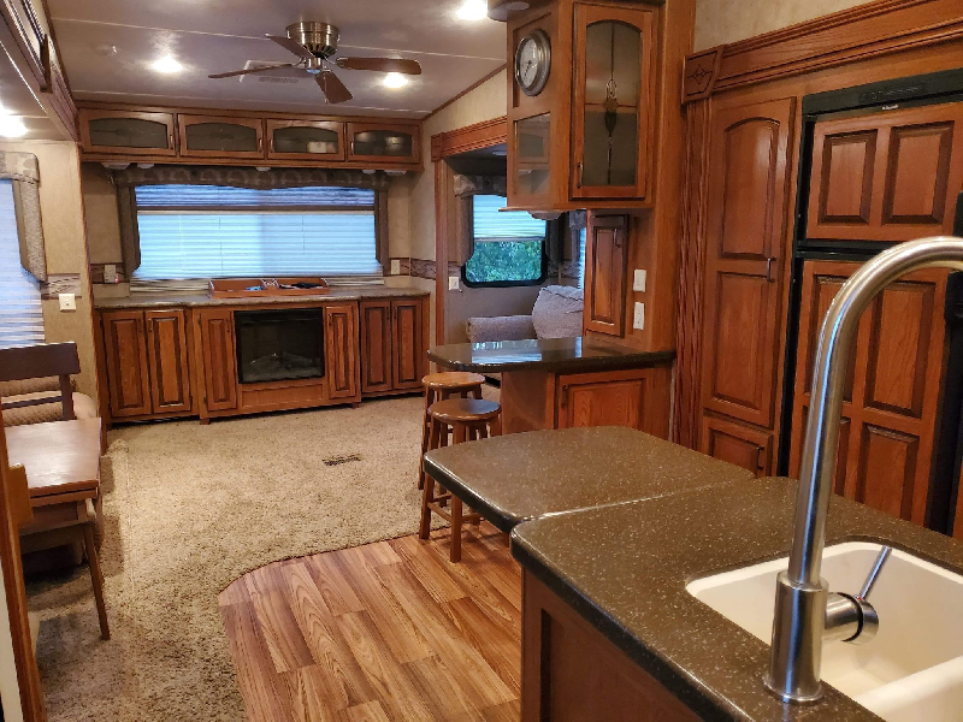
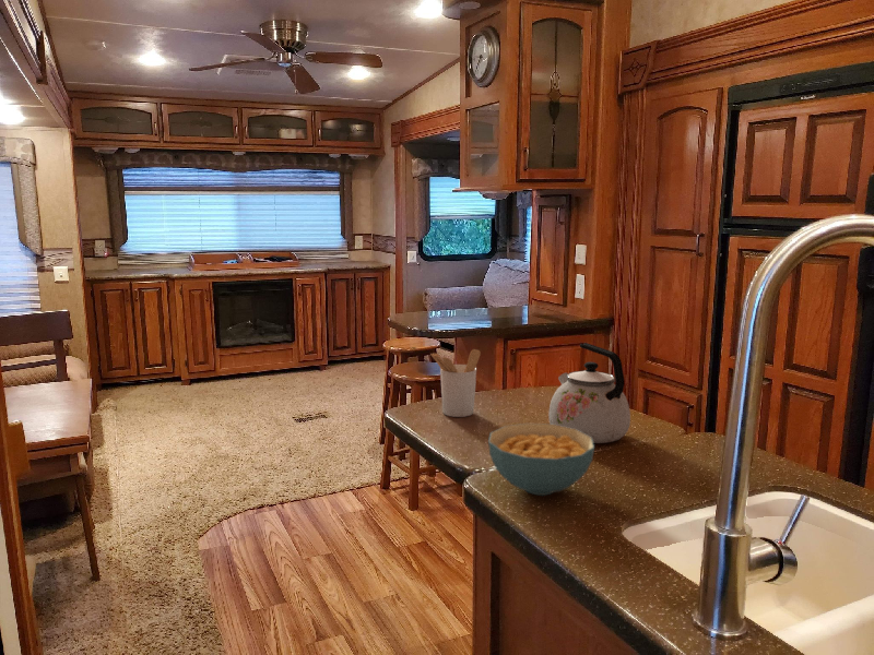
+ cereal bowl [487,422,595,497]
+ utensil holder [429,348,482,418]
+ kettle [547,342,631,444]
